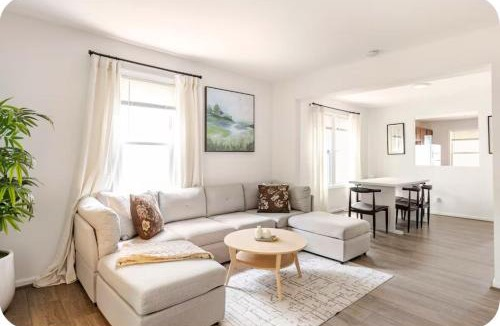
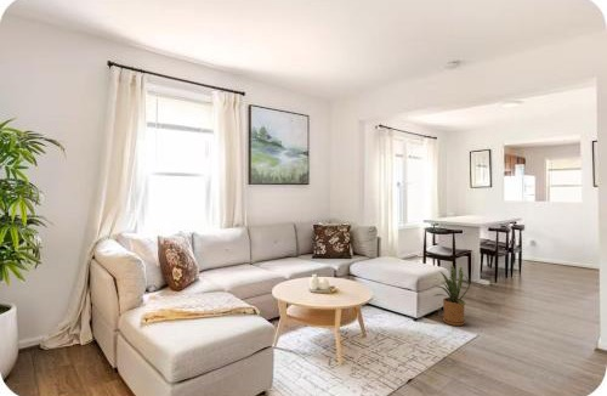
+ house plant [430,262,471,327]
